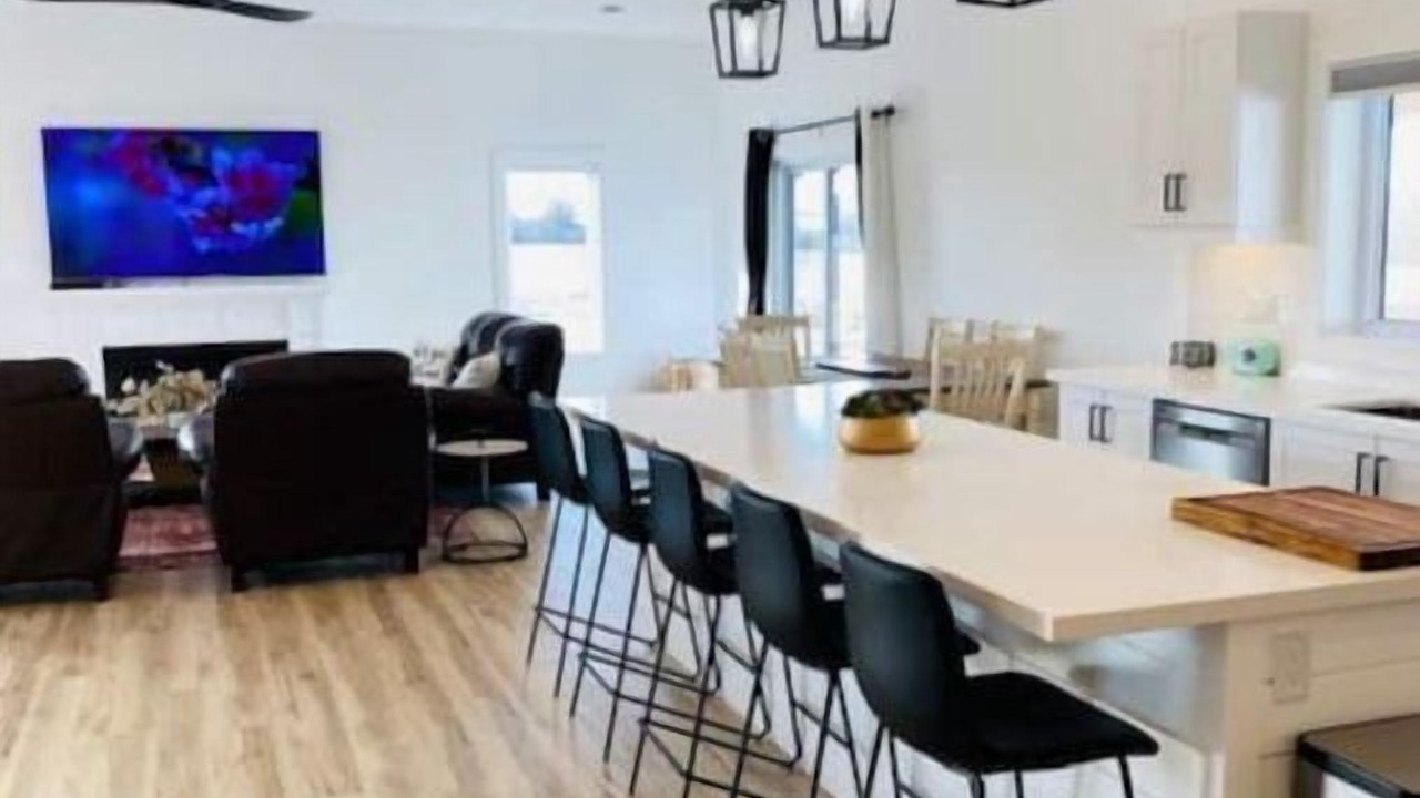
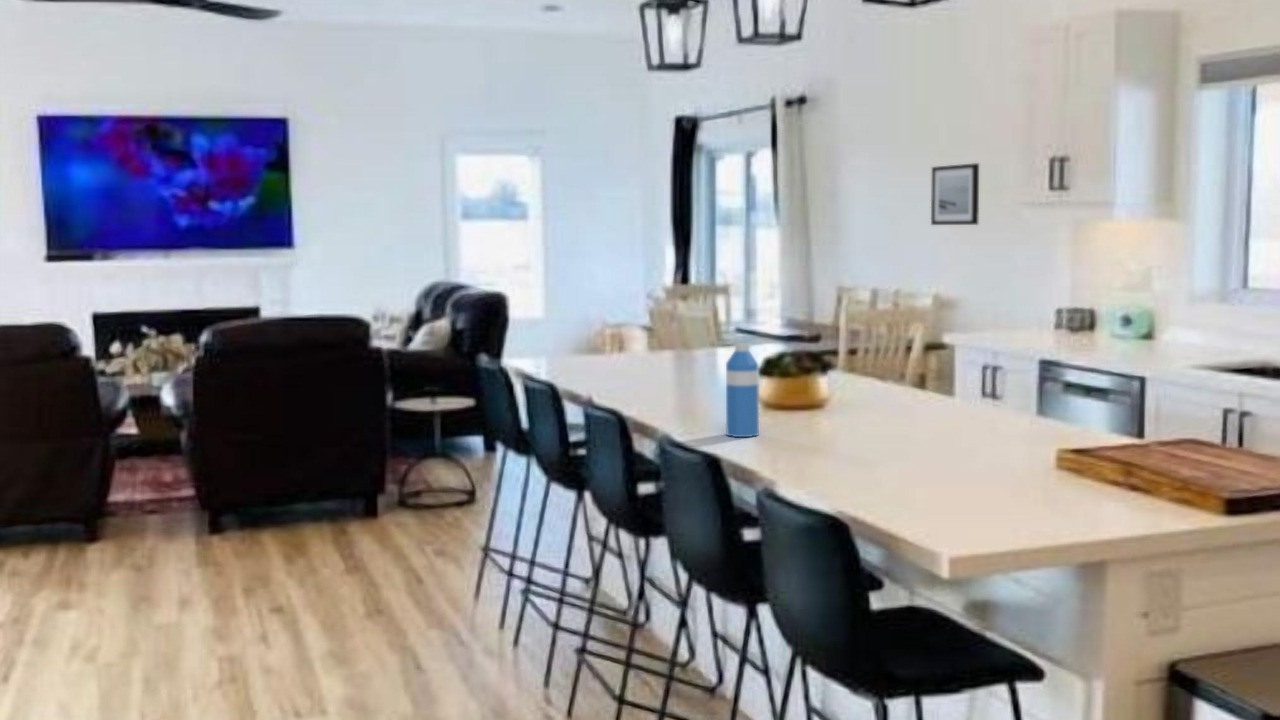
+ wall art [930,162,980,226]
+ water bottle [725,342,760,438]
